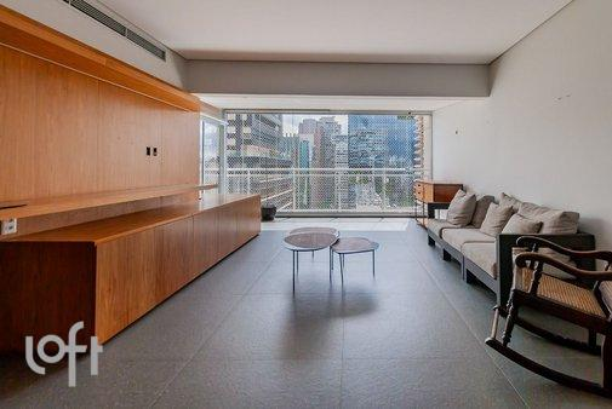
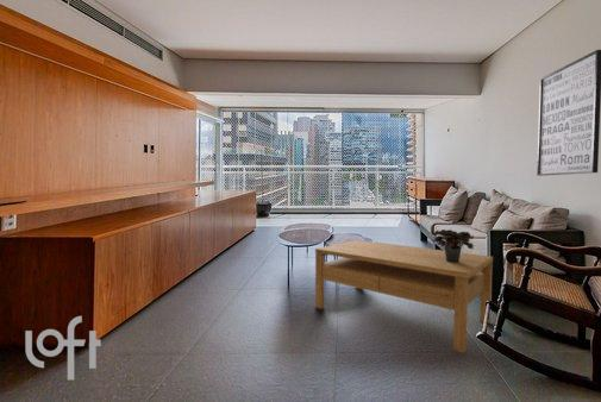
+ potted plant [432,228,475,263]
+ wall art [536,49,601,177]
+ coffee table [314,239,494,354]
